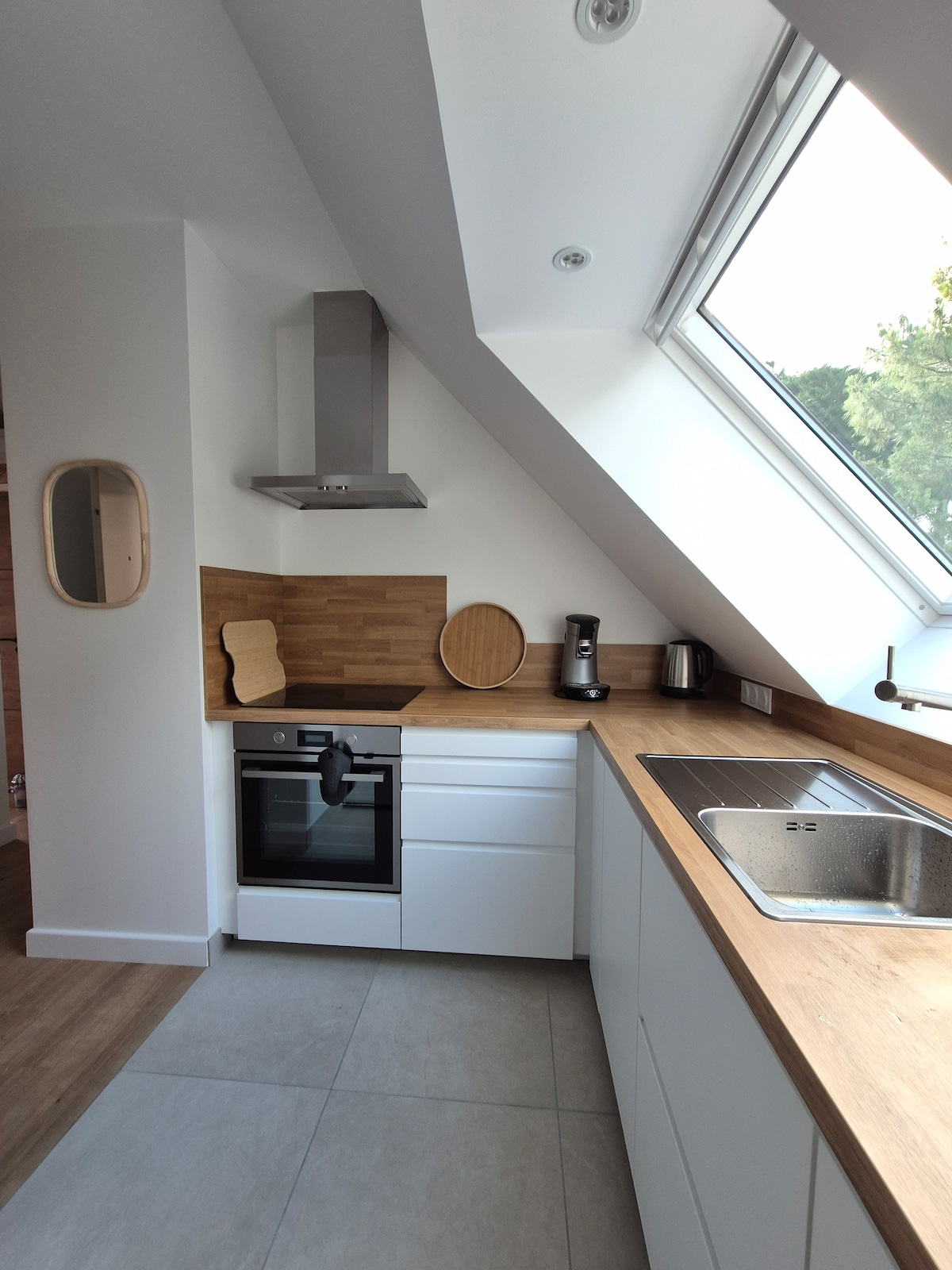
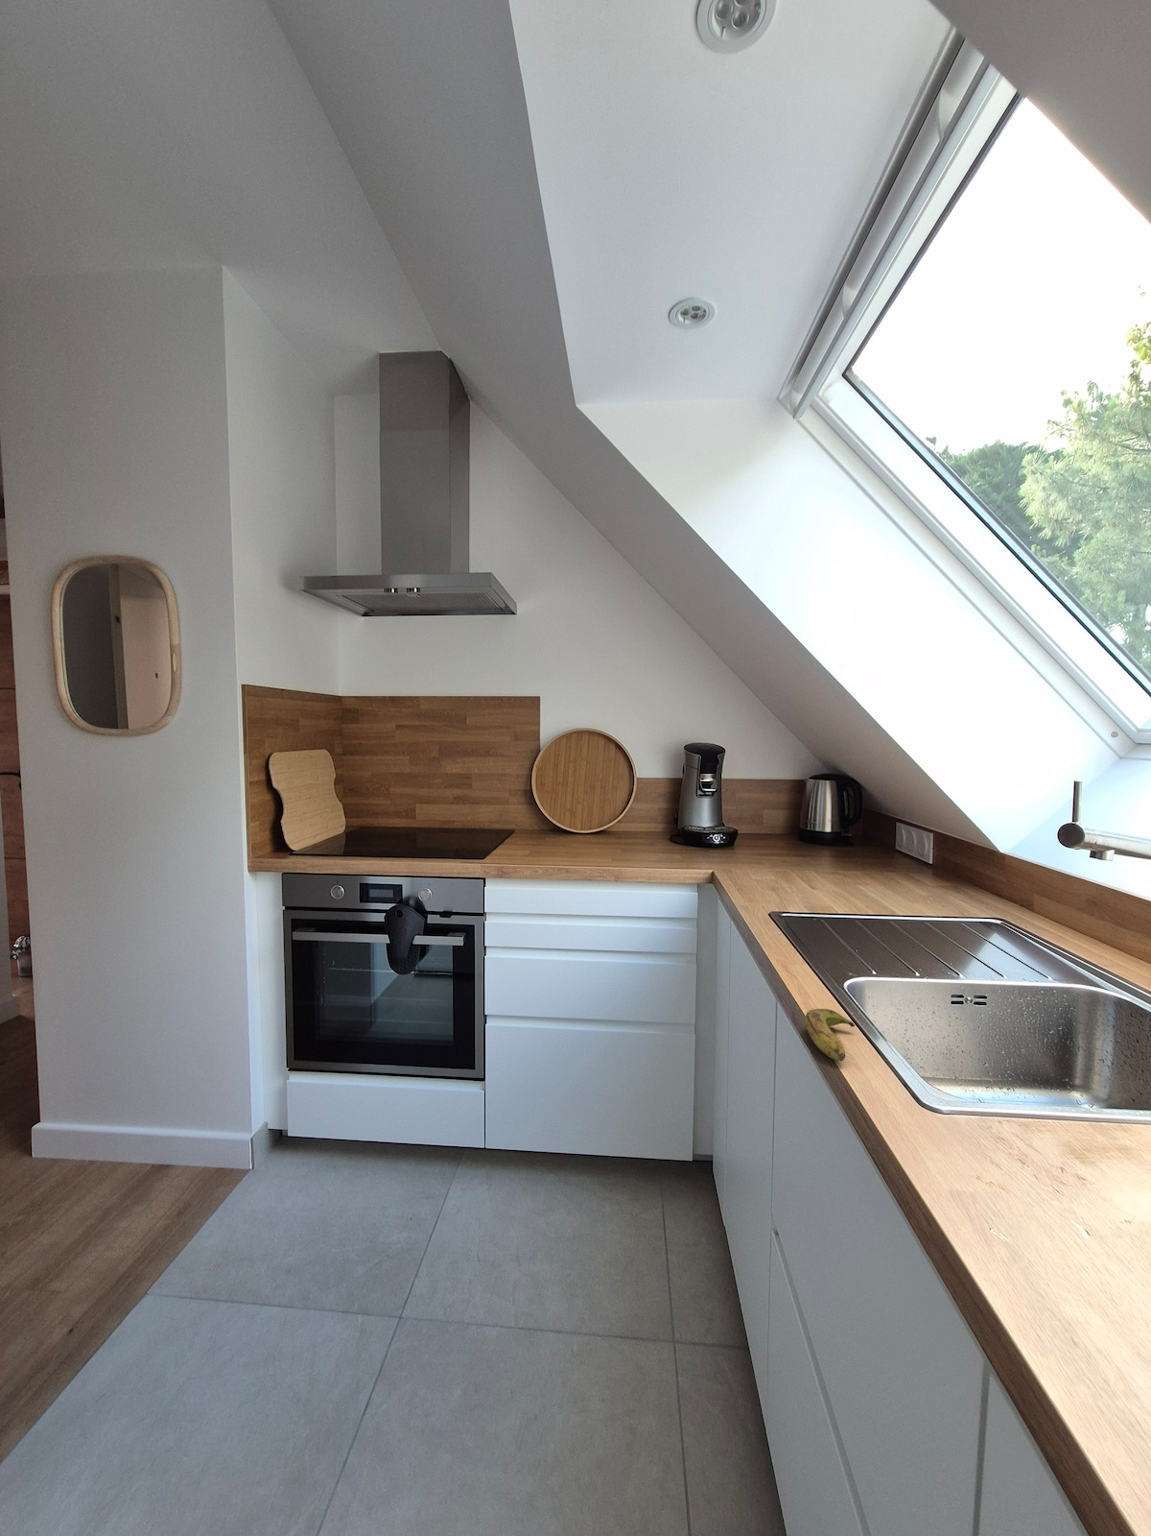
+ banana [804,1007,856,1062]
